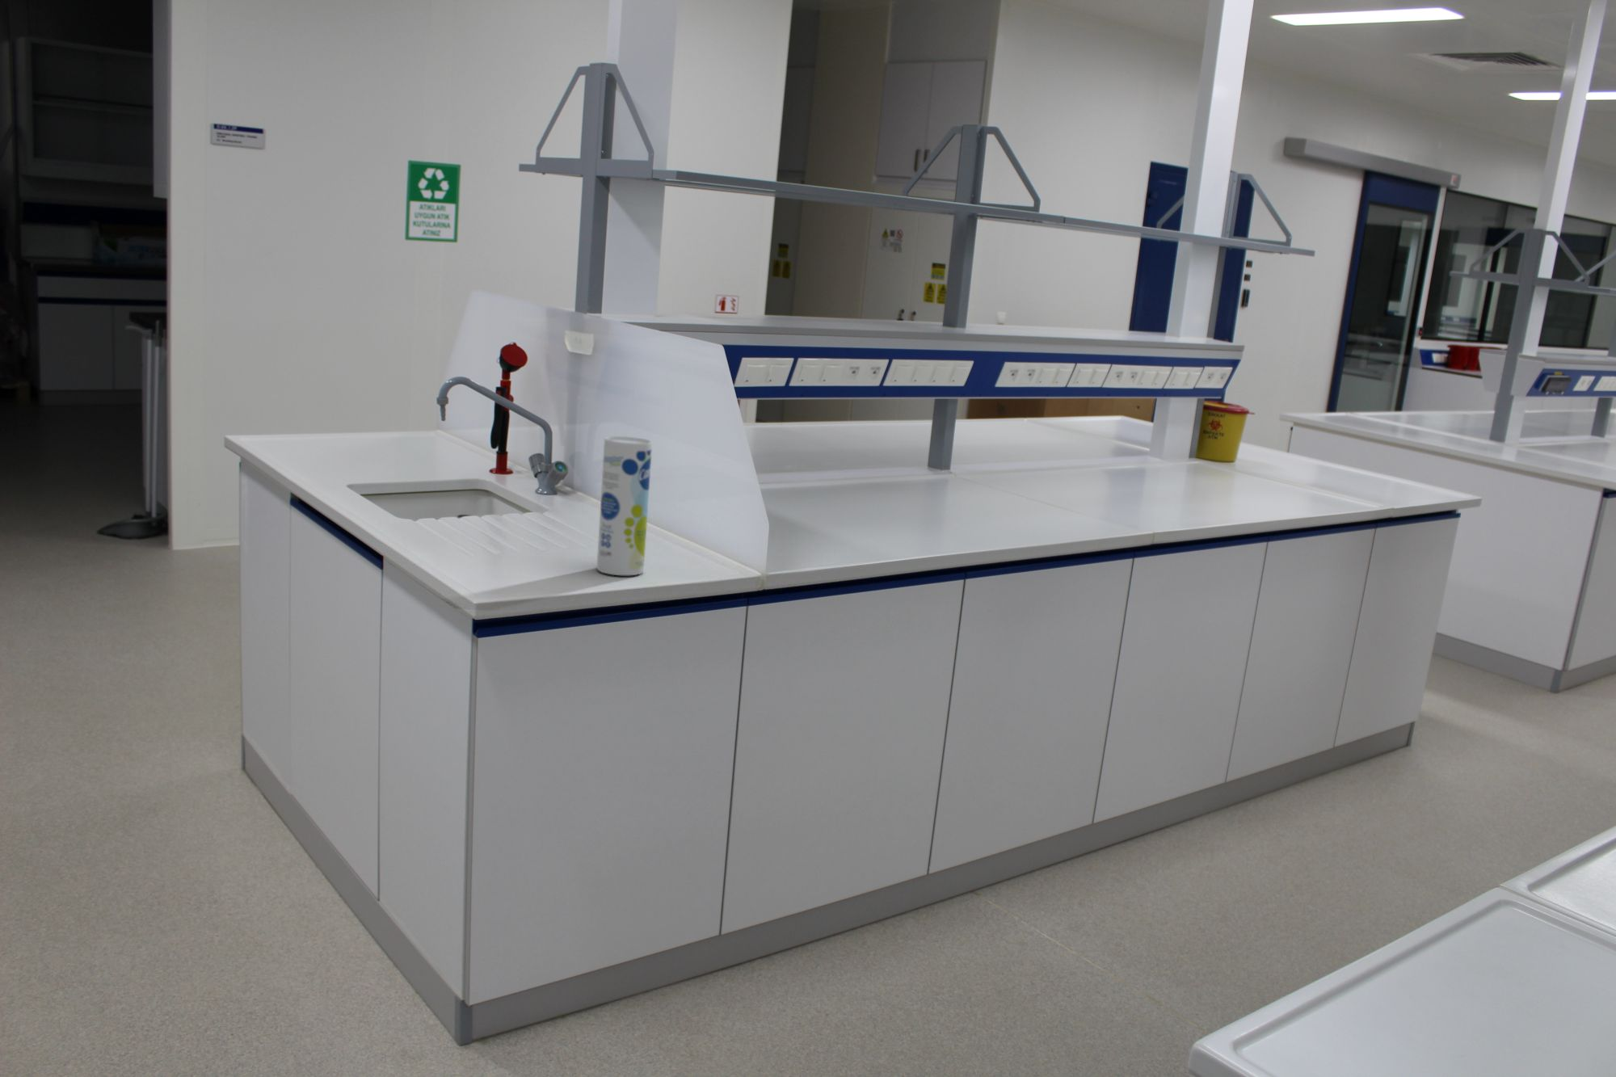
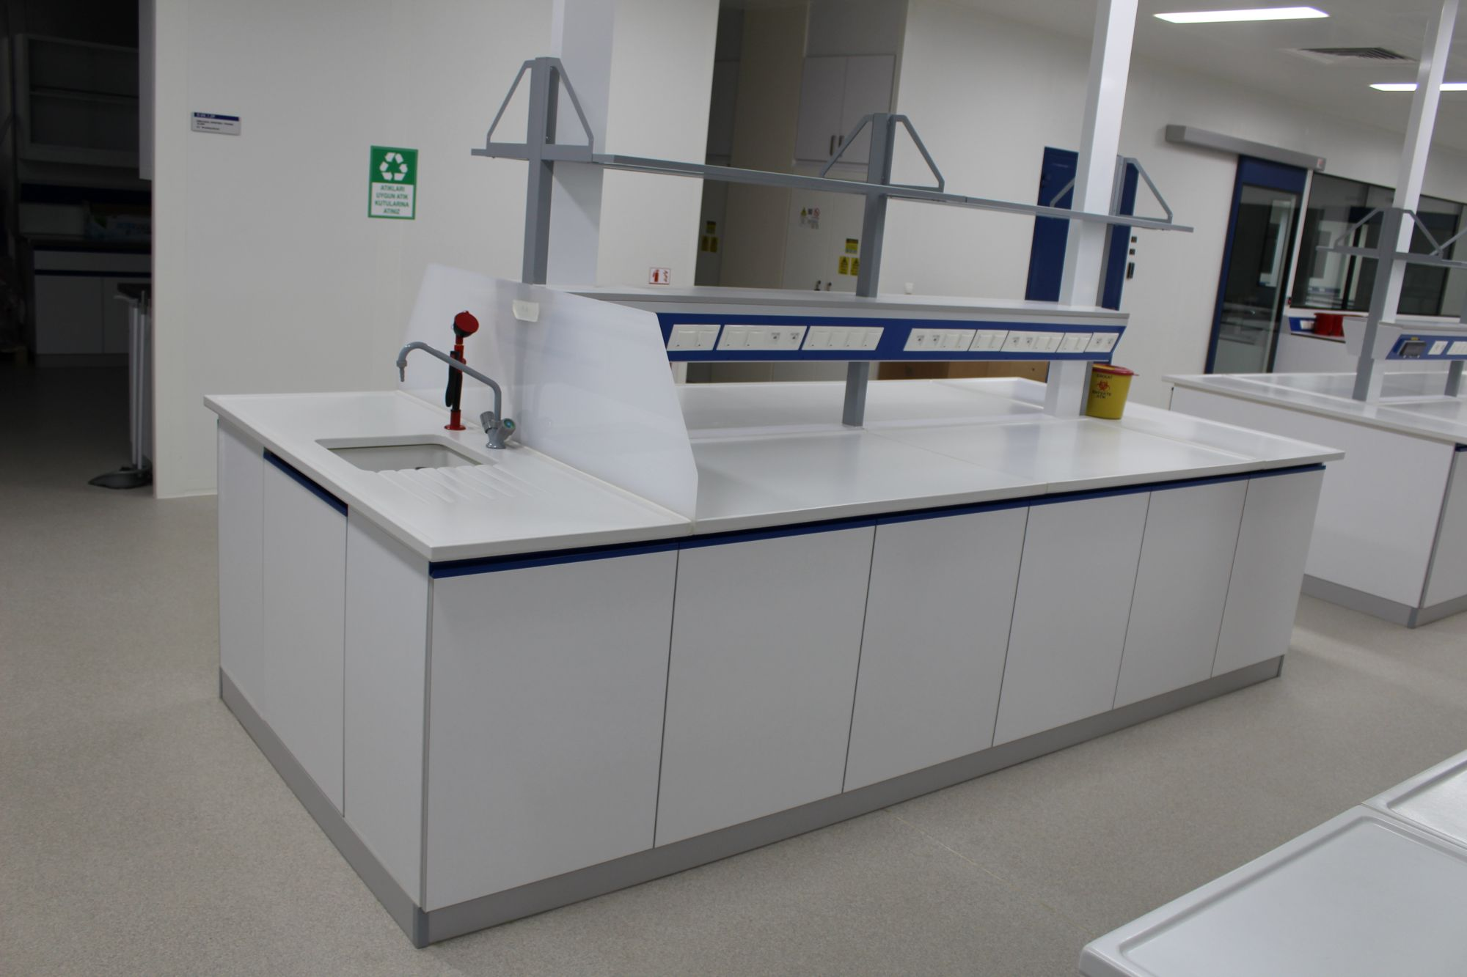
- canister [596,435,652,576]
